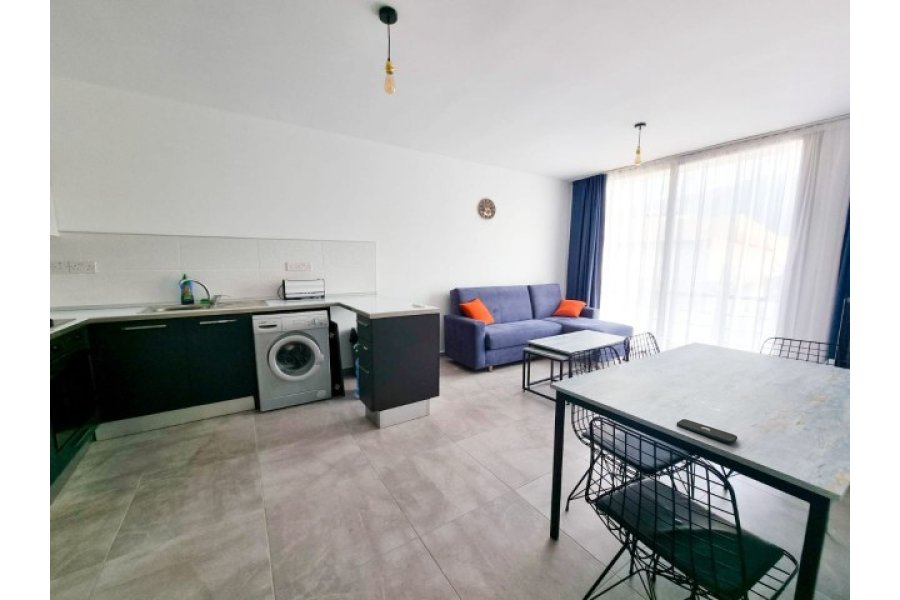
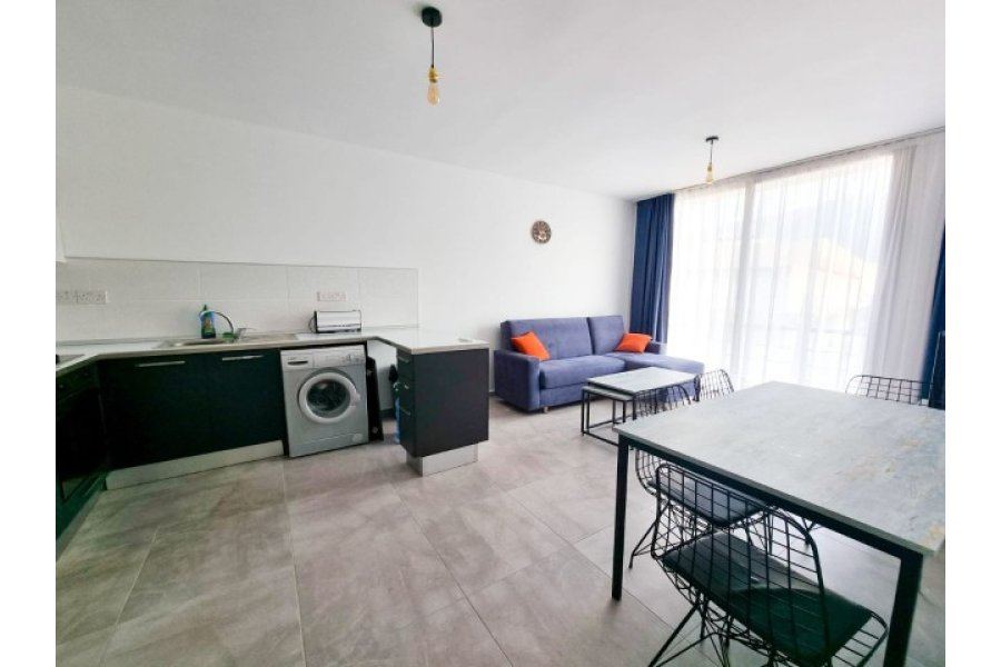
- smartphone [676,418,738,444]
